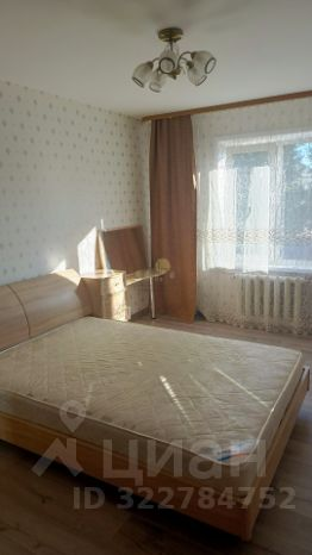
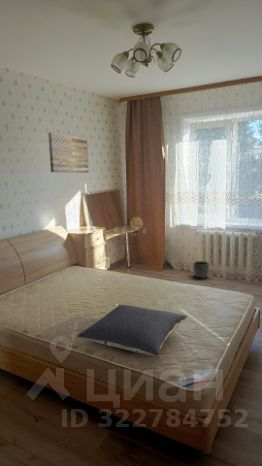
+ pillow [76,304,188,357]
+ planter [192,260,210,280]
+ wall art [47,131,90,174]
